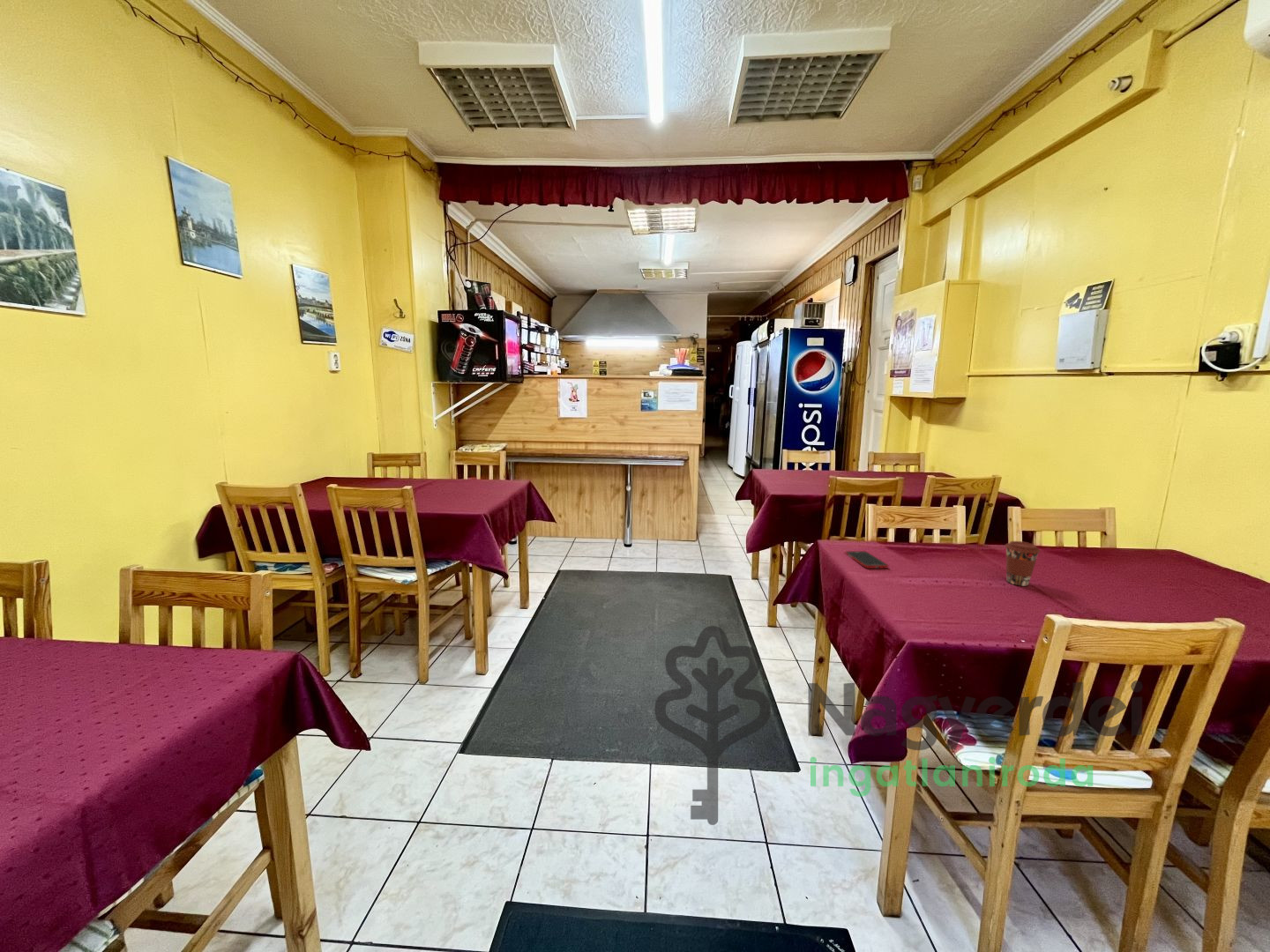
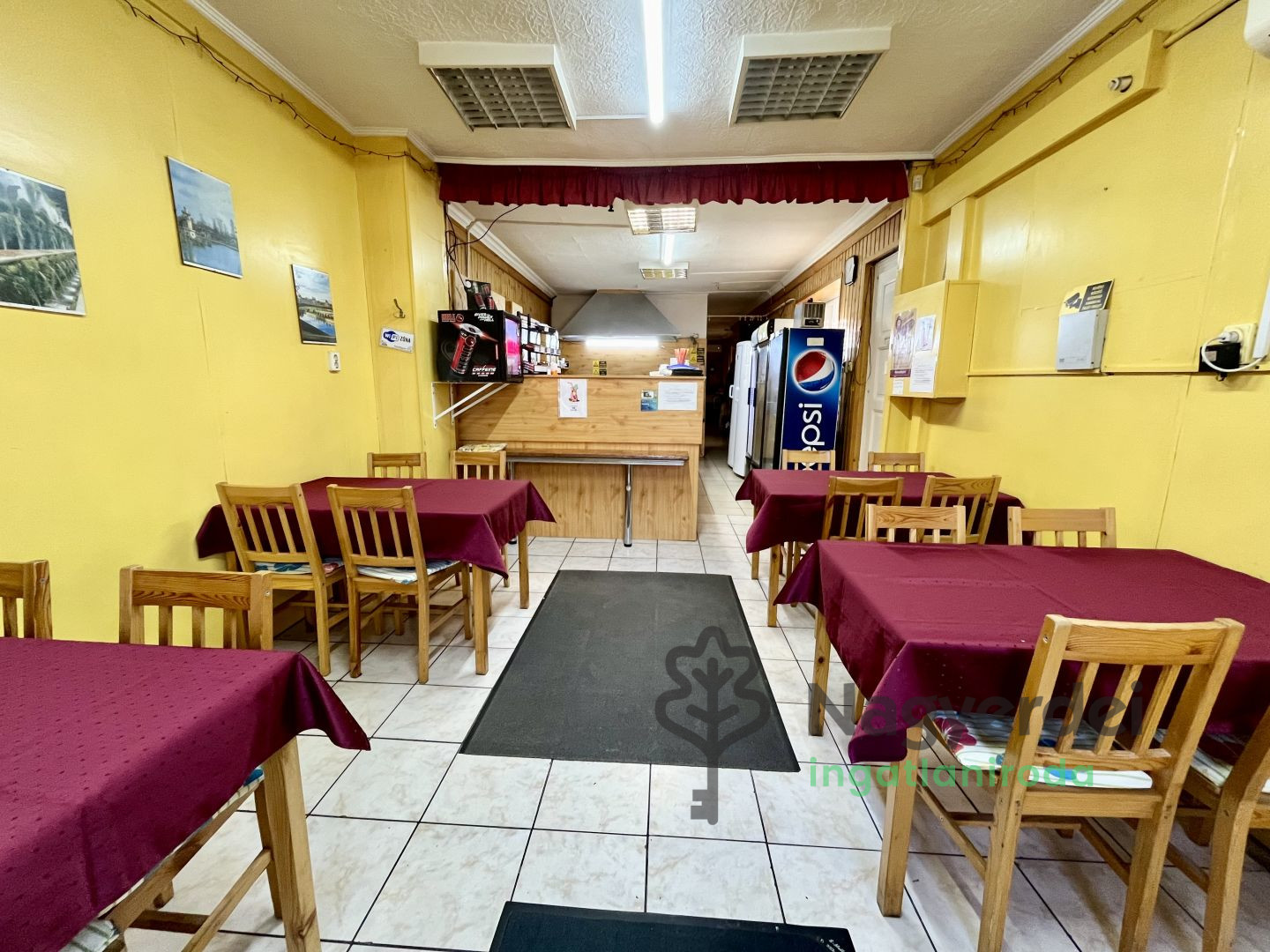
- cell phone [844,550,889,569]
- coffee cup [1004,540,1042,587]
